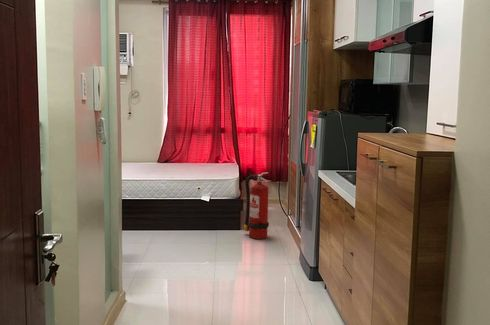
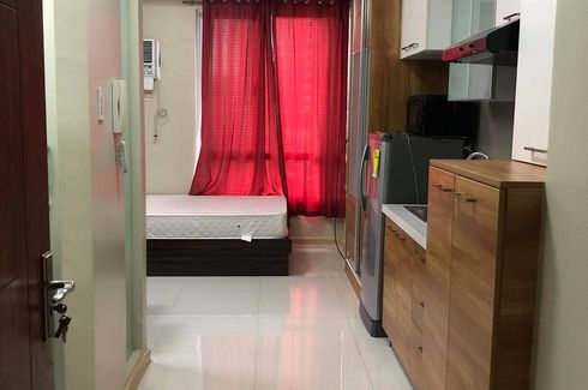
- fire extinguisher [243,171,270,240]
